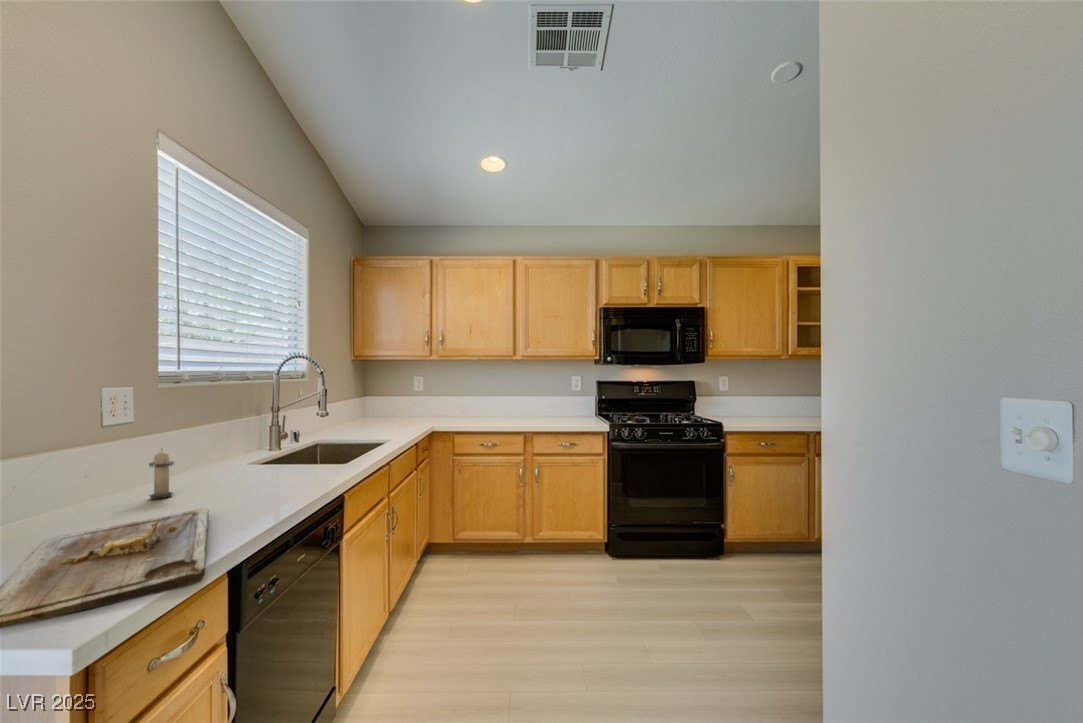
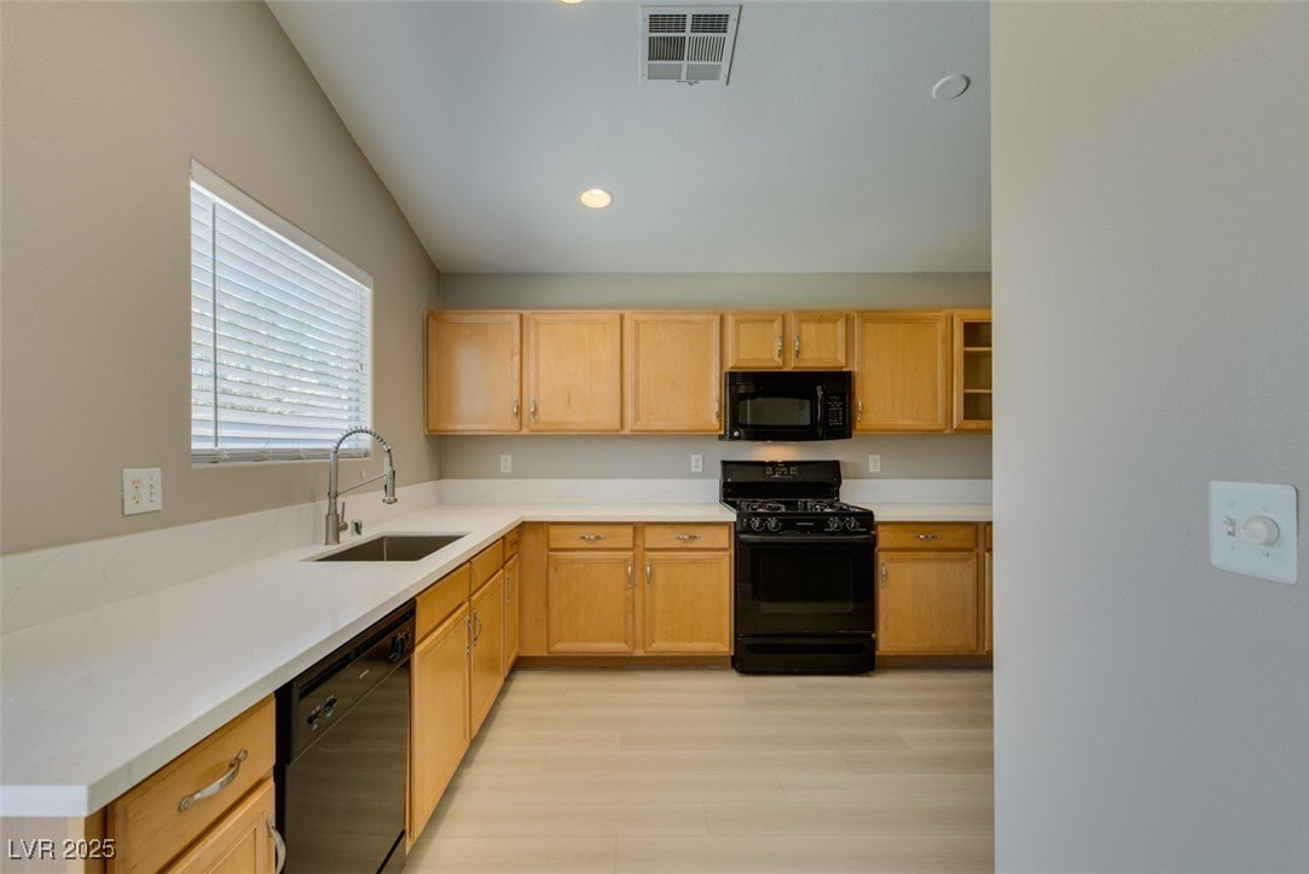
- candle [147,449,175,500]
- cutting board [0,507,210,630]
